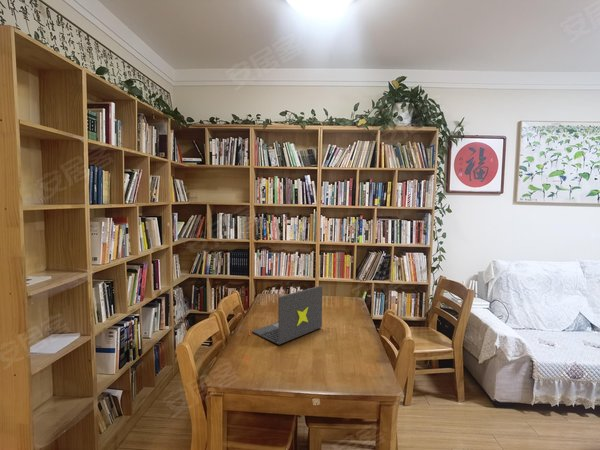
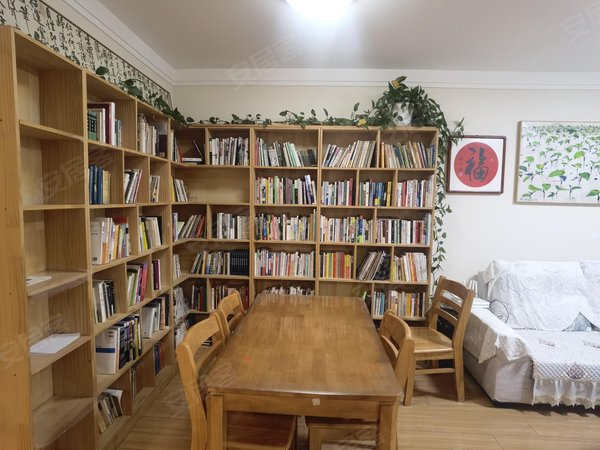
- laptop [251,285,323,346]
